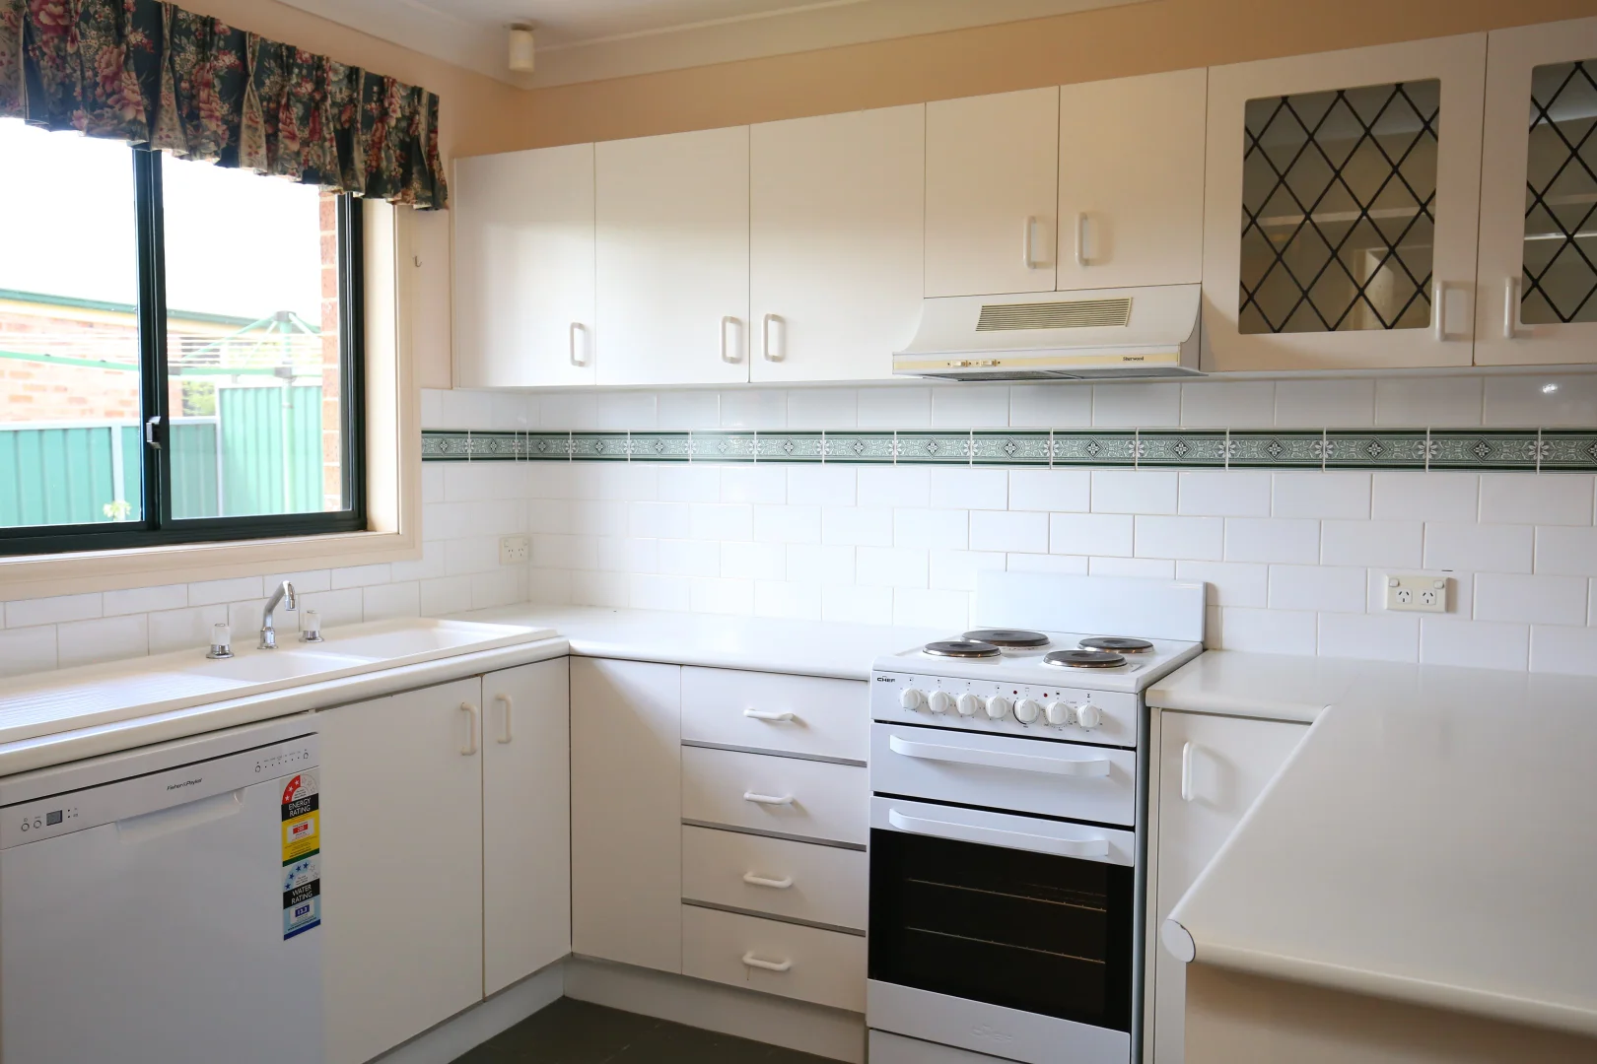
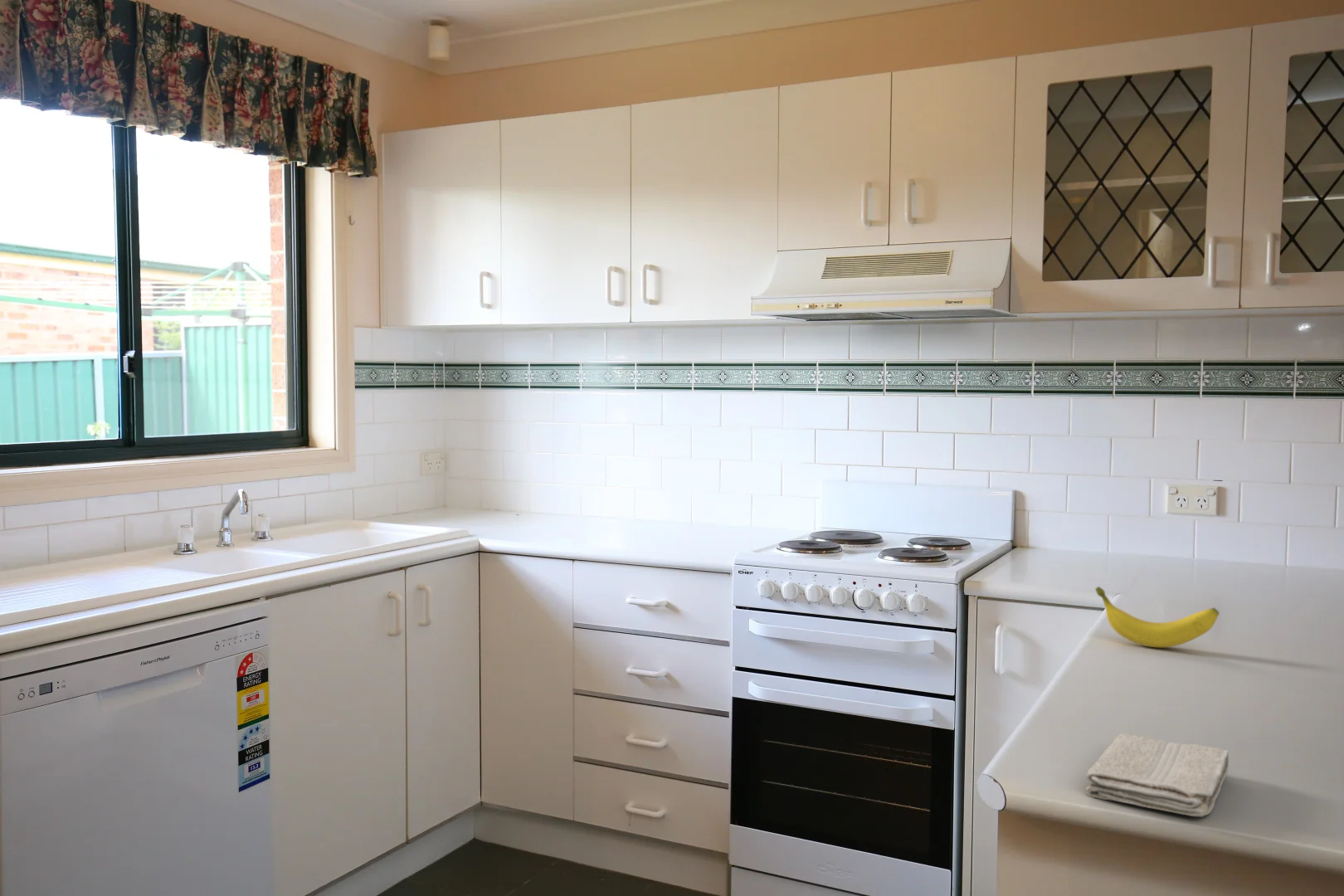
+ washcloth [1085,733,1230,818]
+ banana [1094,586,1220,648]
